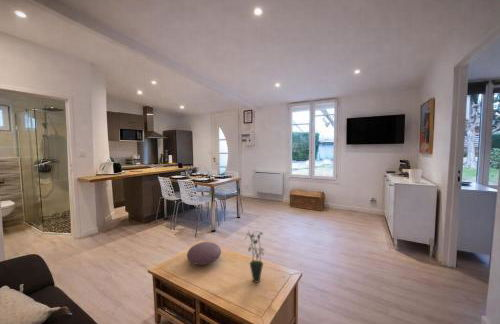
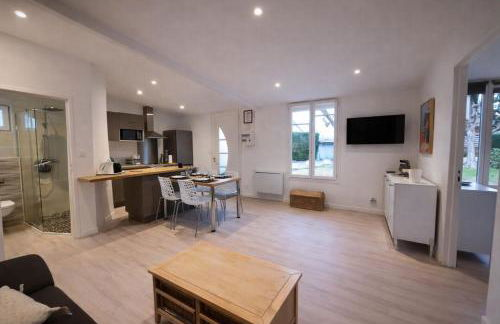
- potted plant [243,229,265,284]
- decorative bowl [186,241,222,266]
